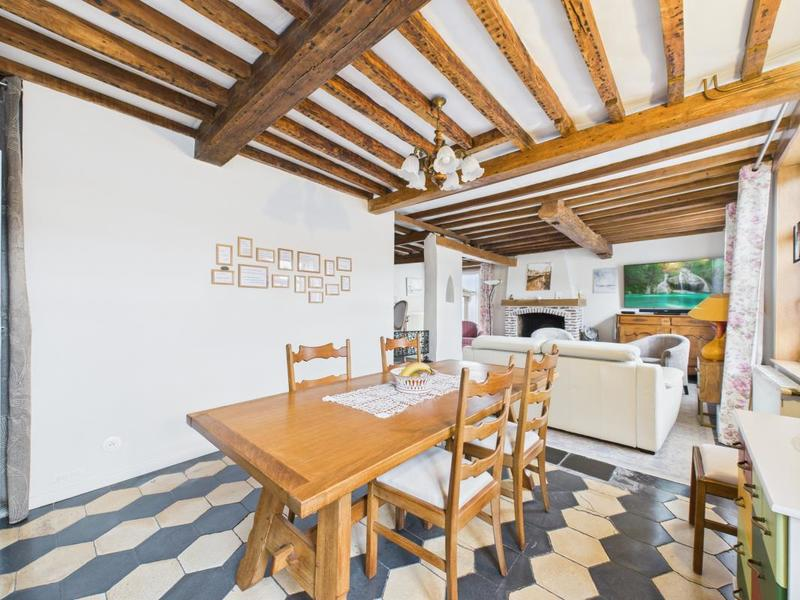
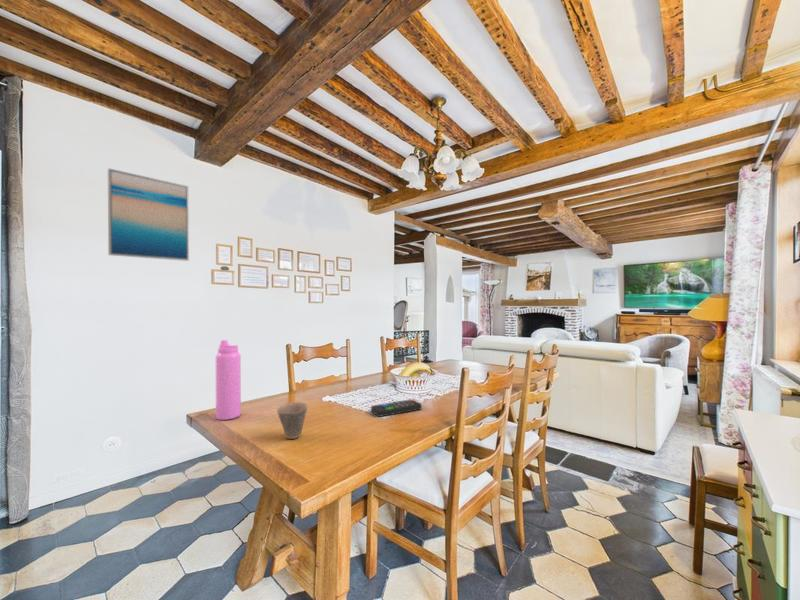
+ cup [276,401,308,440]
+ water bottle [215,339,242,421]
+ wall art [107,168,190,262]
+ remote control [370,398,423,418]
